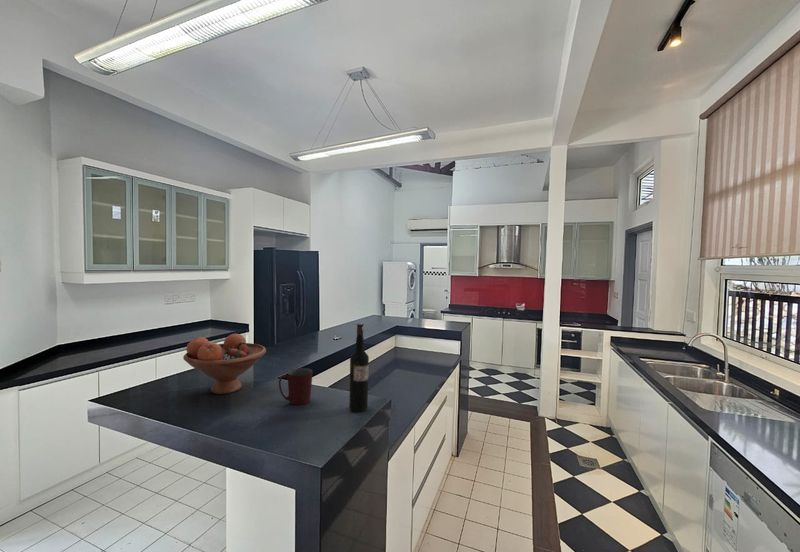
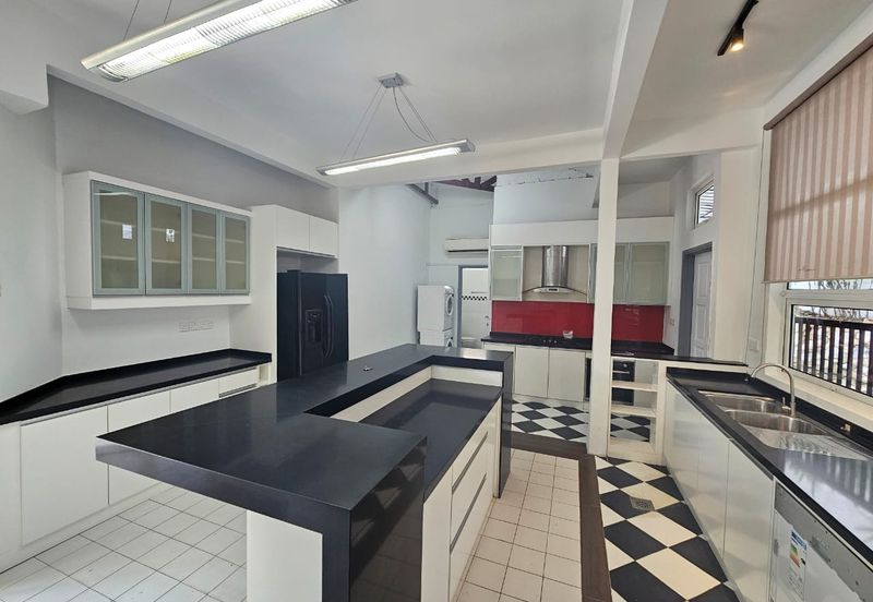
- mug [278,367,313,406]
- wine bottle [348,322,370,413]
- fruit bowl [182,333,267,395]
